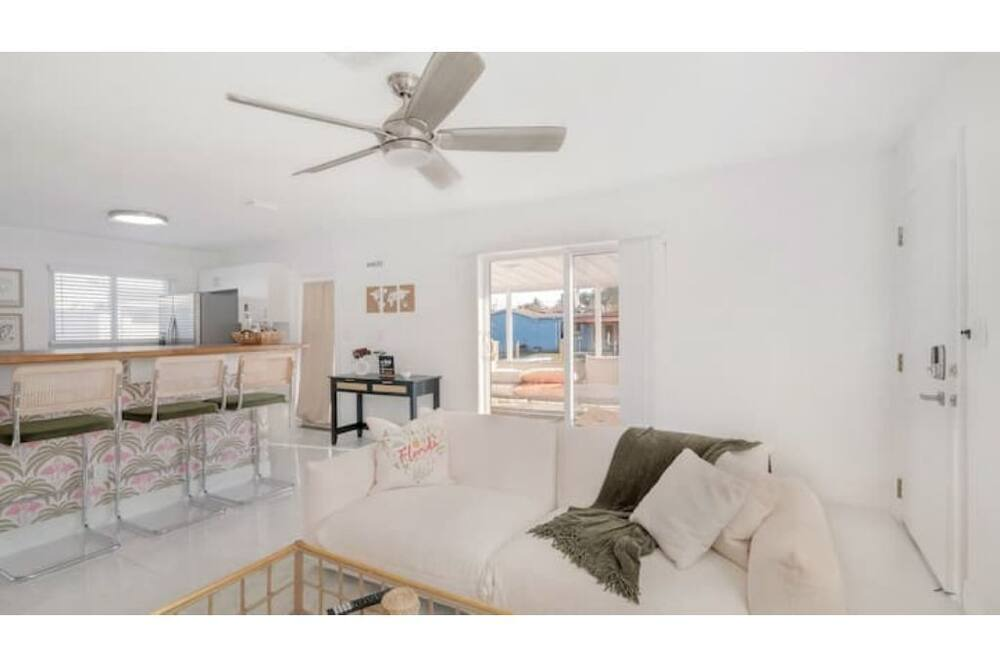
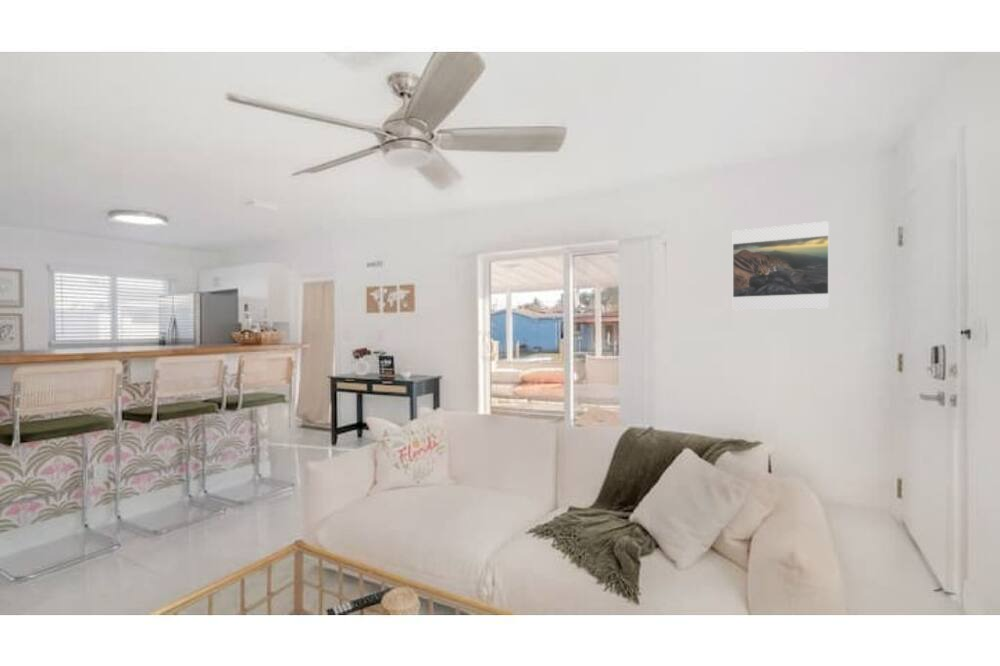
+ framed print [732,220,830,311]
